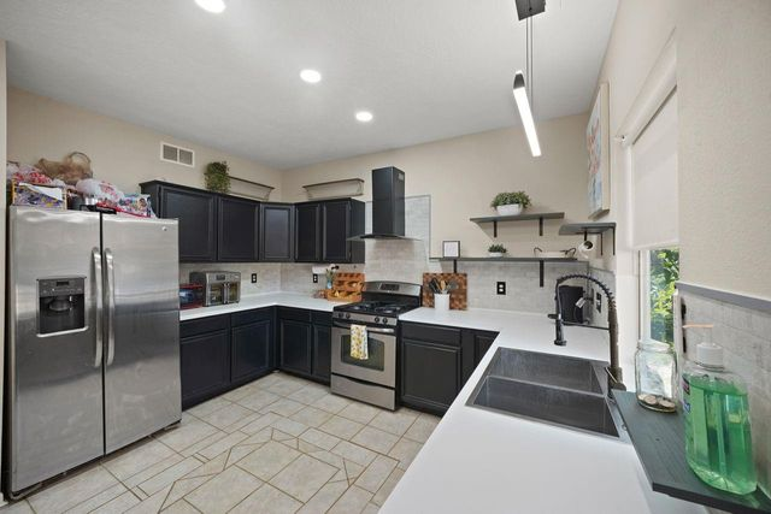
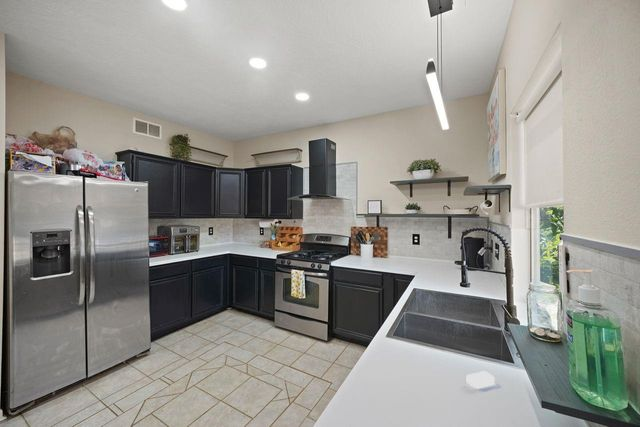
+ soap bar [466,371,496,389]
